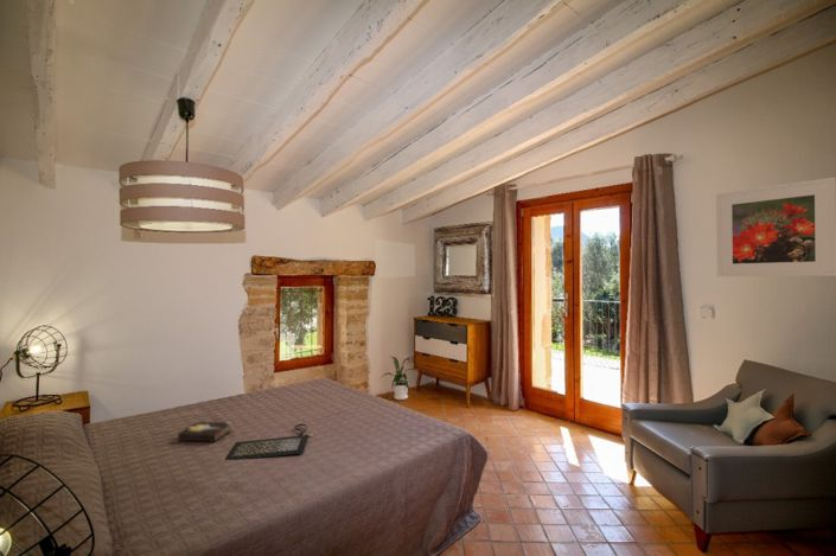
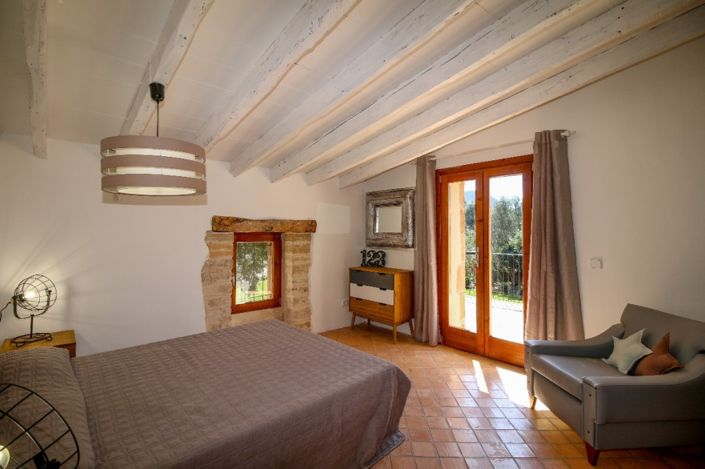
- hardback book [177,420,232,443]
- house plant [381,356,417,401]
- clutch bag [224,423,314,461]
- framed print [715,177,836,277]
